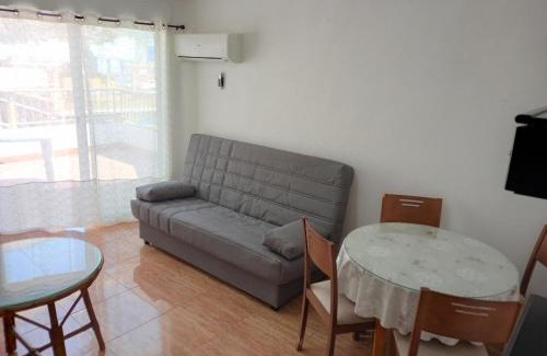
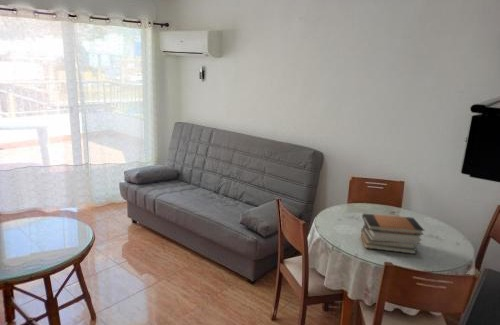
+ book stack [360,212,425,255]
